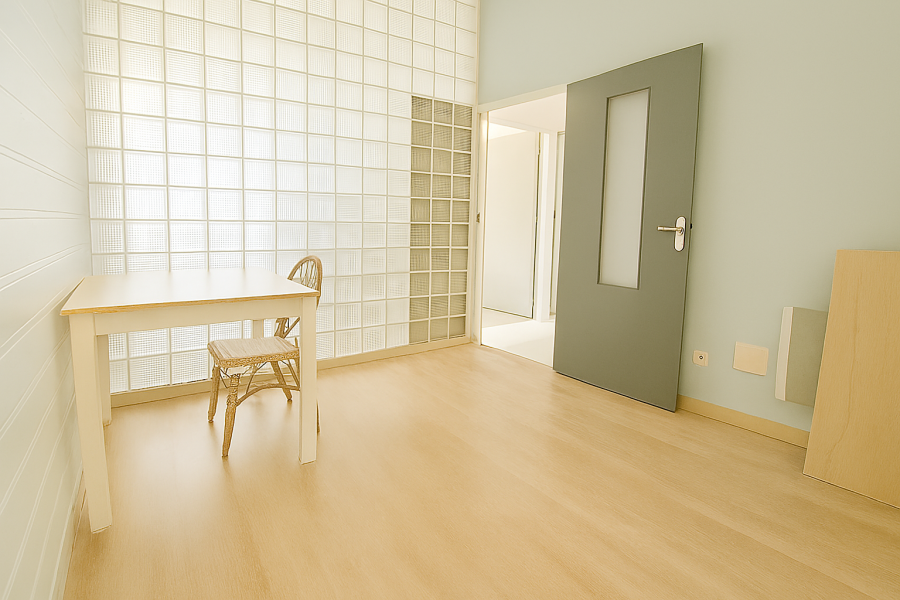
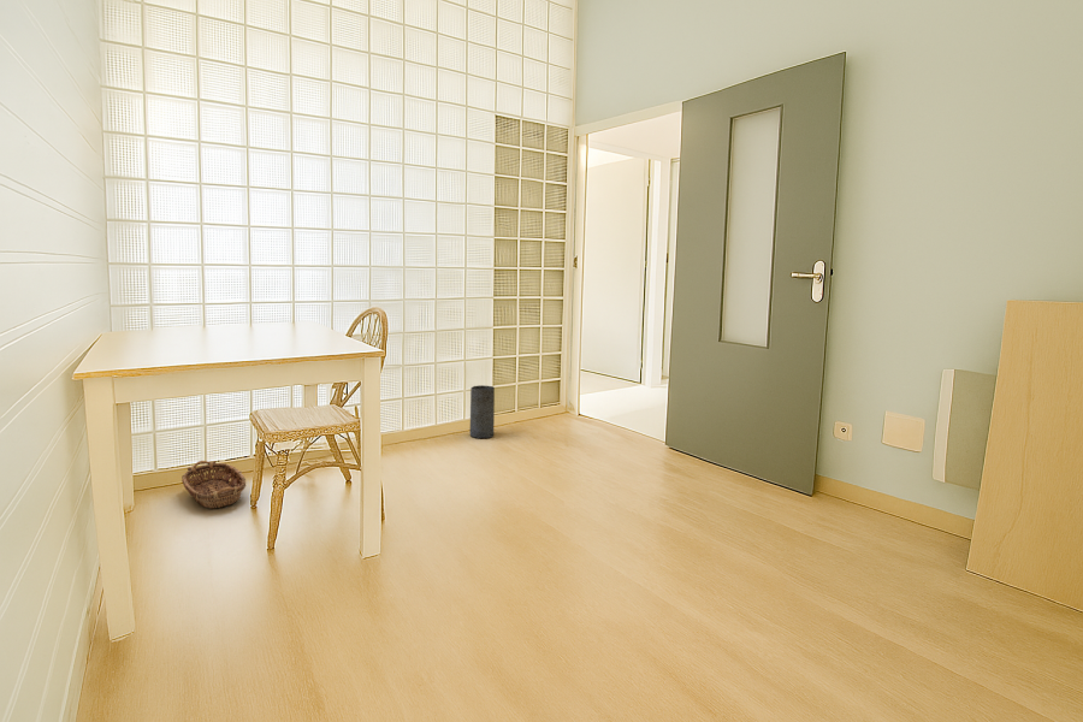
+ vase [468,384,496,439]
+ basket [180,460,247,509]
